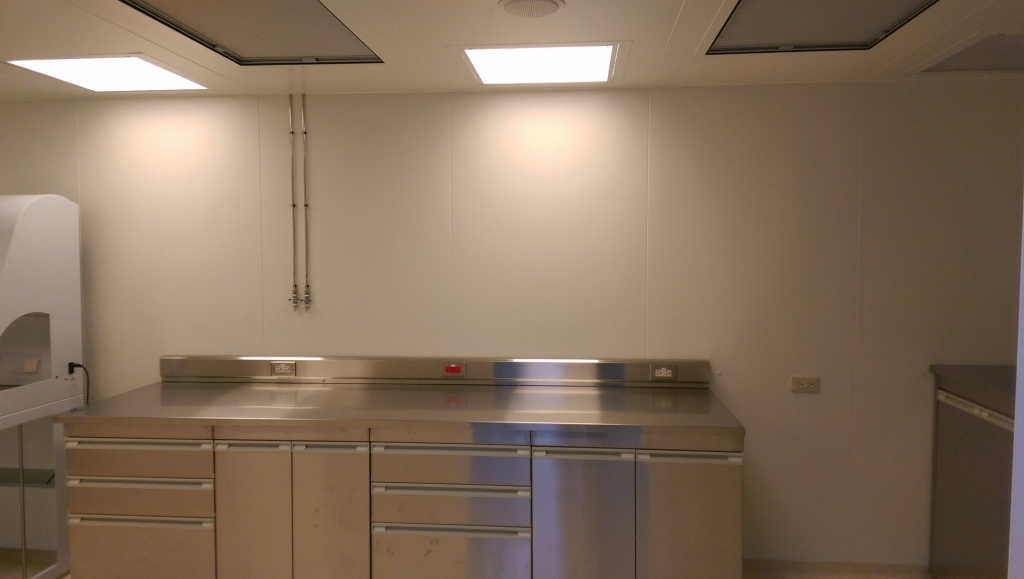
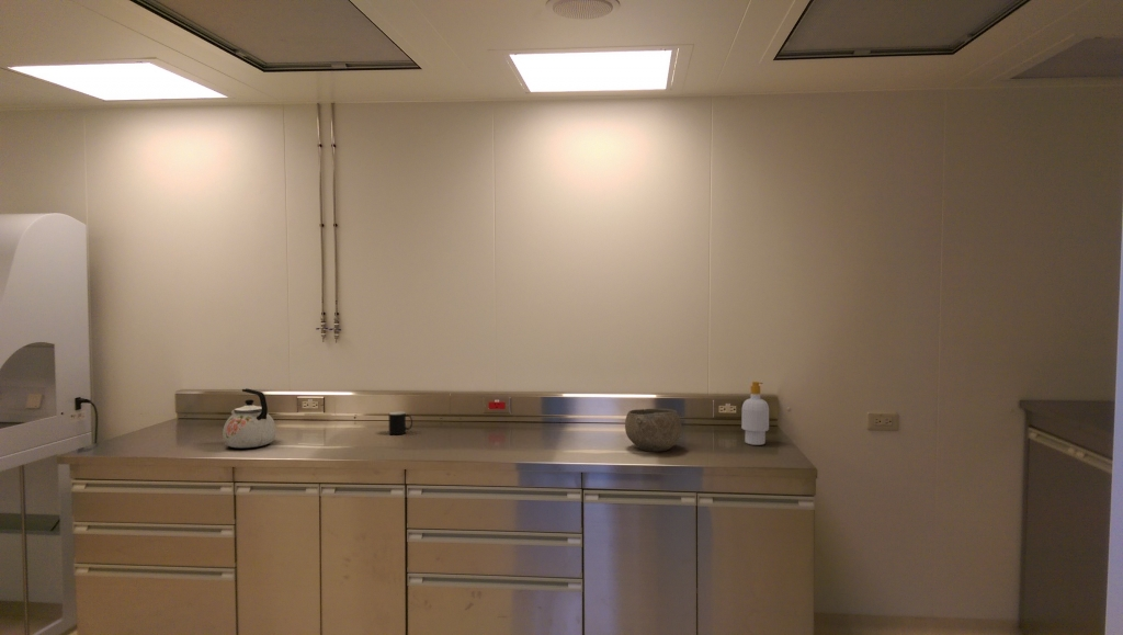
+ kettle [222,387,277,449]
+ bowl [624,408,682,453]
+ cup [388,410,413,435]
+ soap bottle [740,381,770,446]
